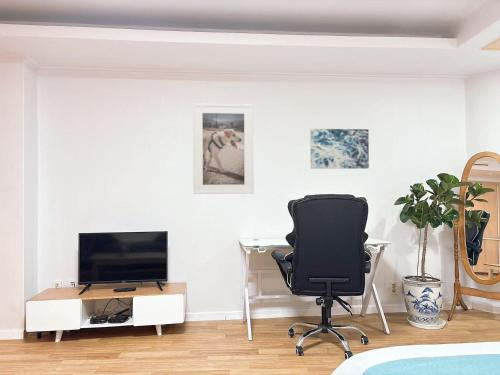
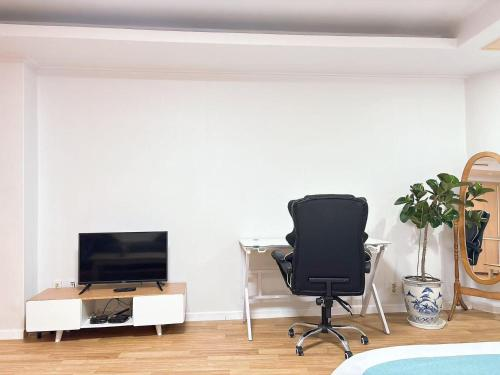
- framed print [192,103,255,195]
- wall art [309,128,370,170]
